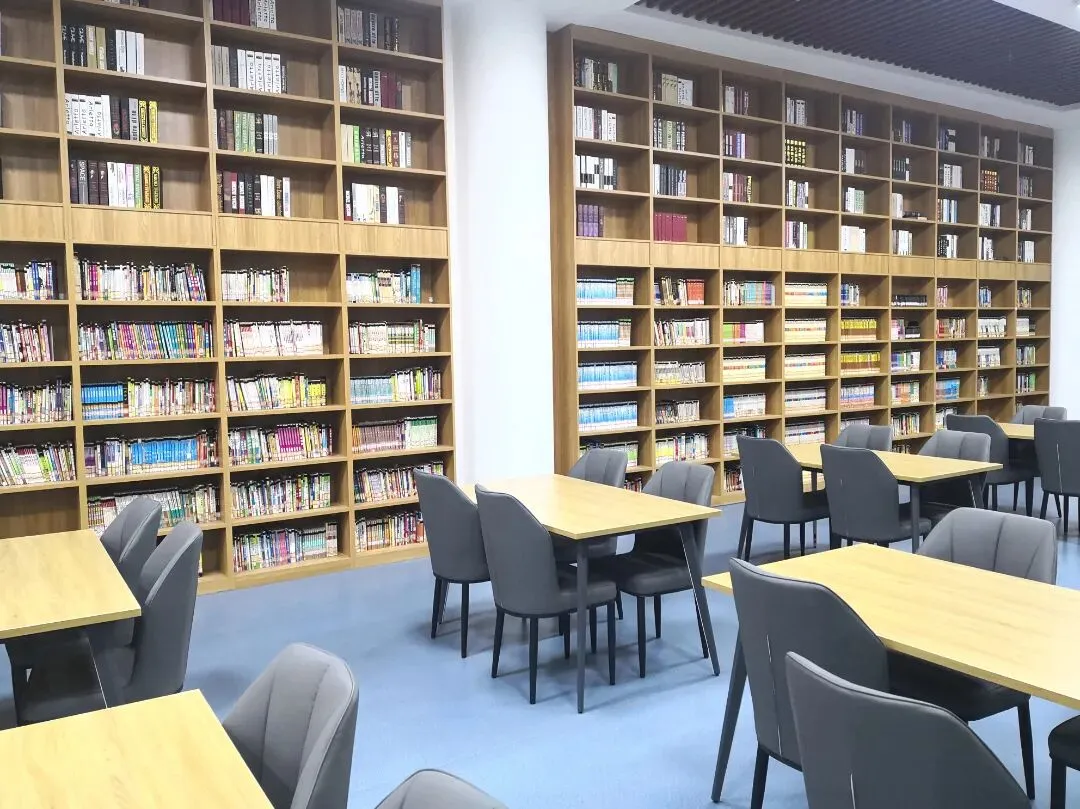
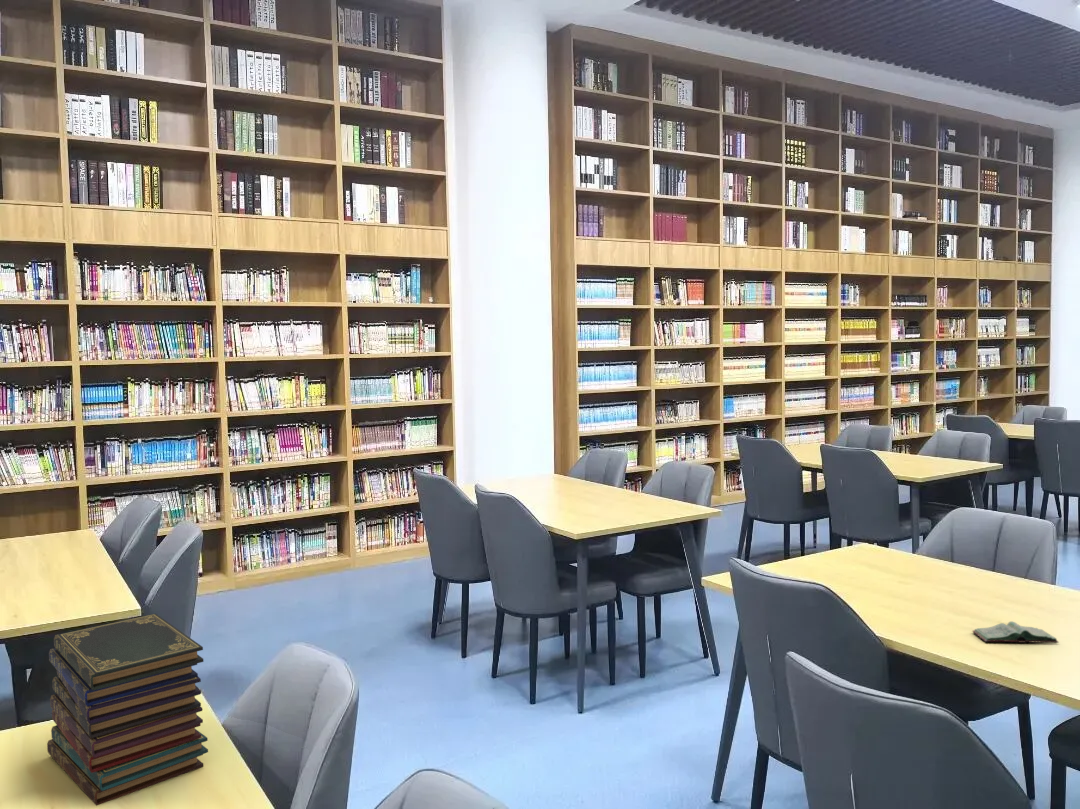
+ book [971,620,1060,644]
+ book stack [46,613,209,807]
